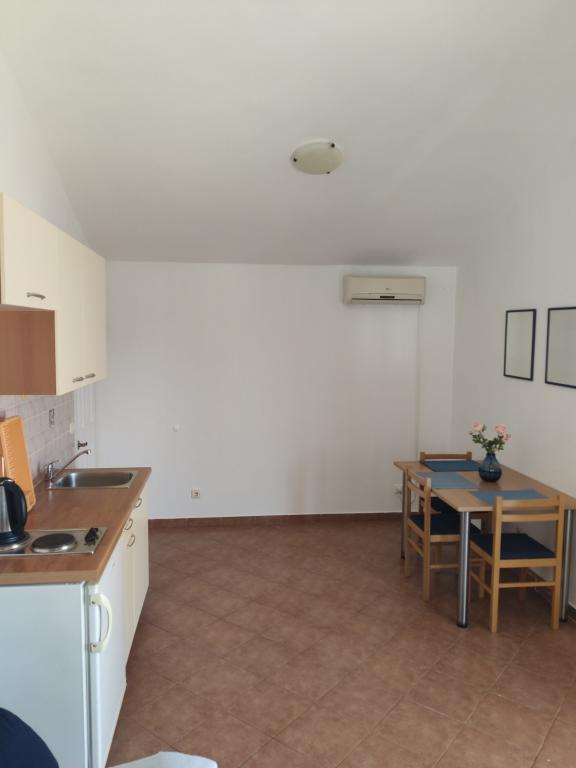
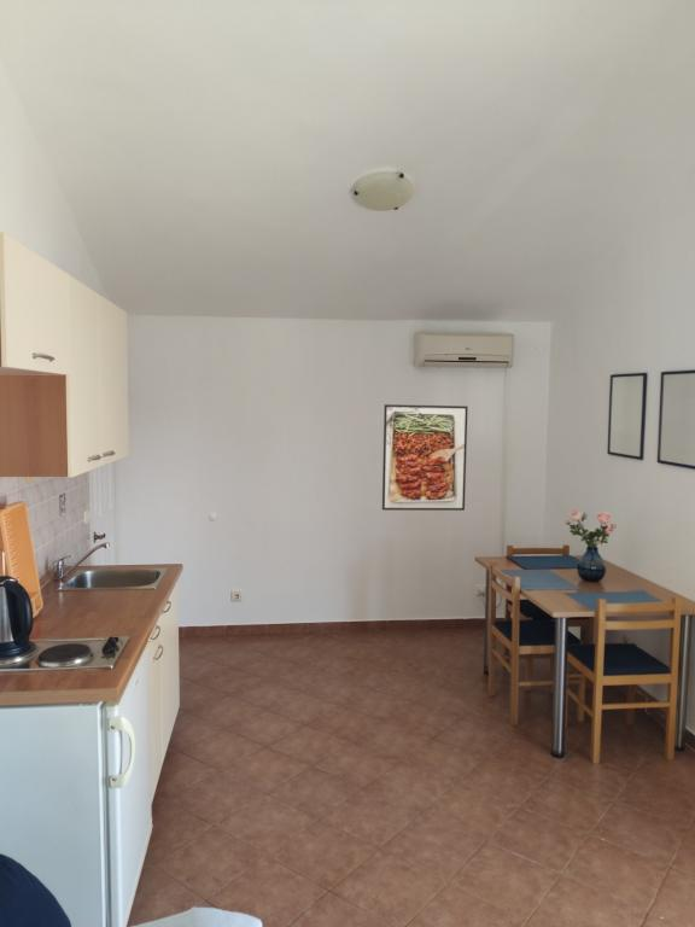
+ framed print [381,403,469,512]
